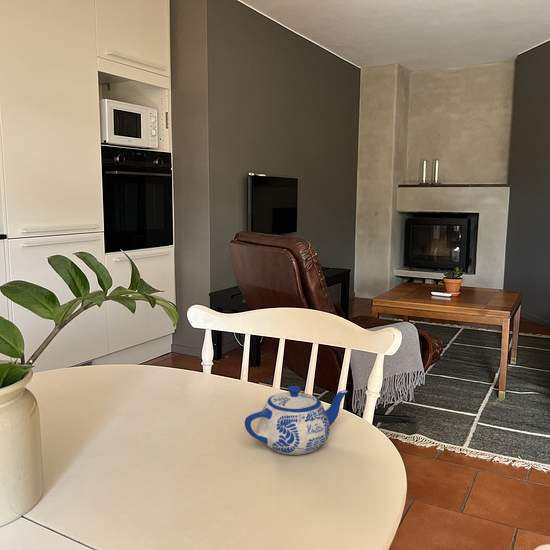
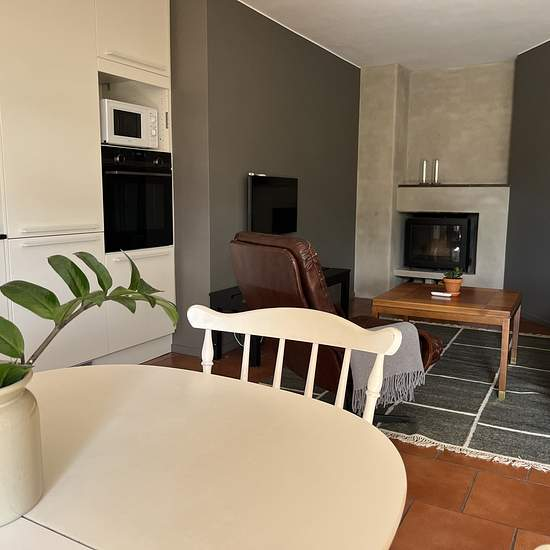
- teapot [244,385,349,456]
